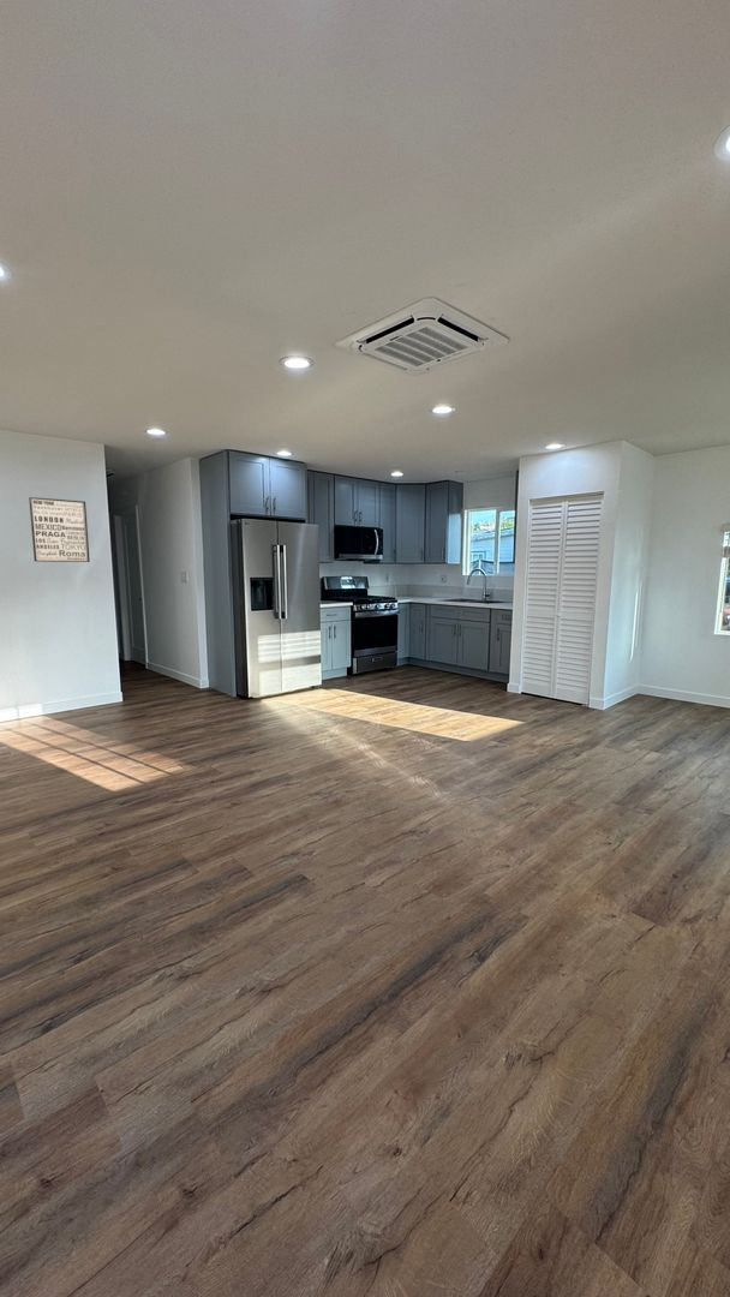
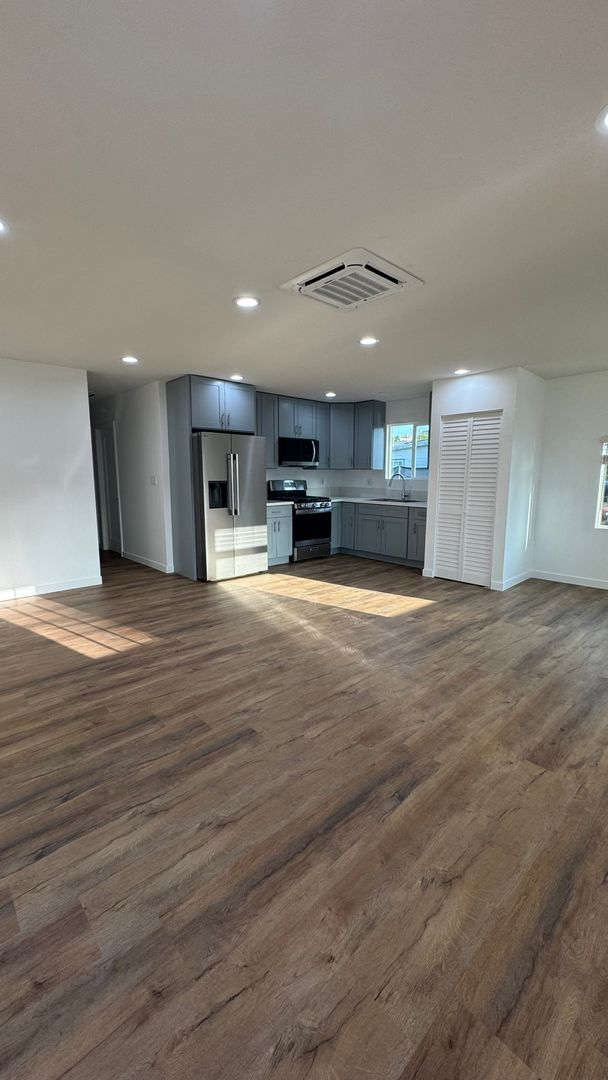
- wall art [28,496,91,563]
